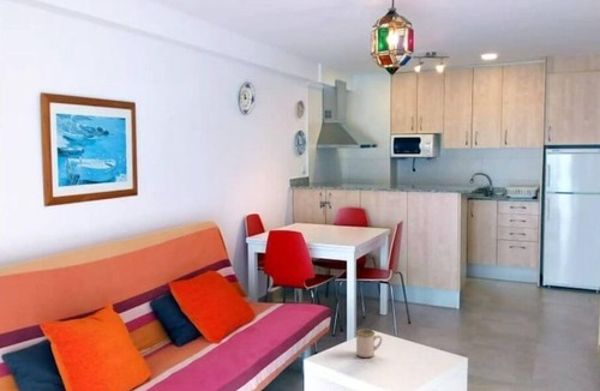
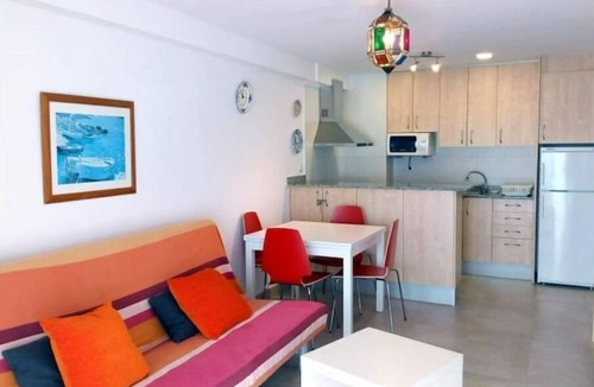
- mug [355,327,384,359]
